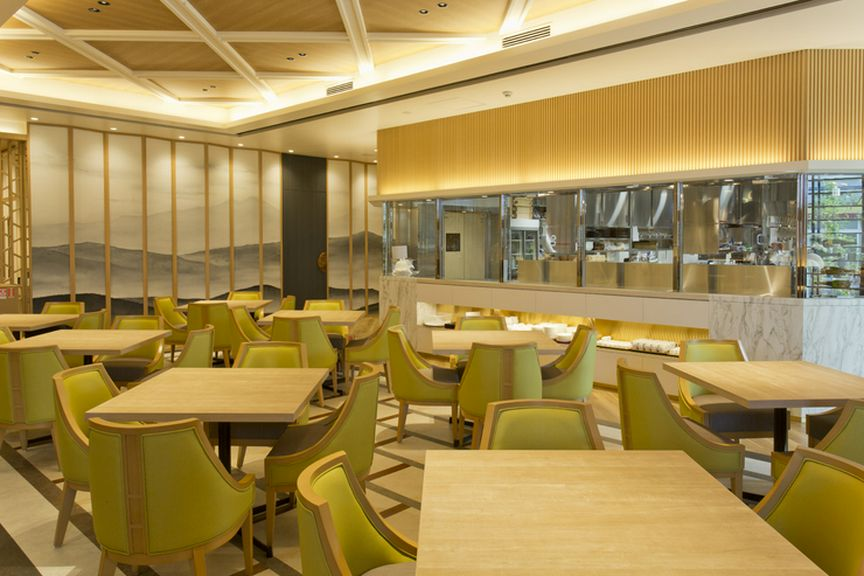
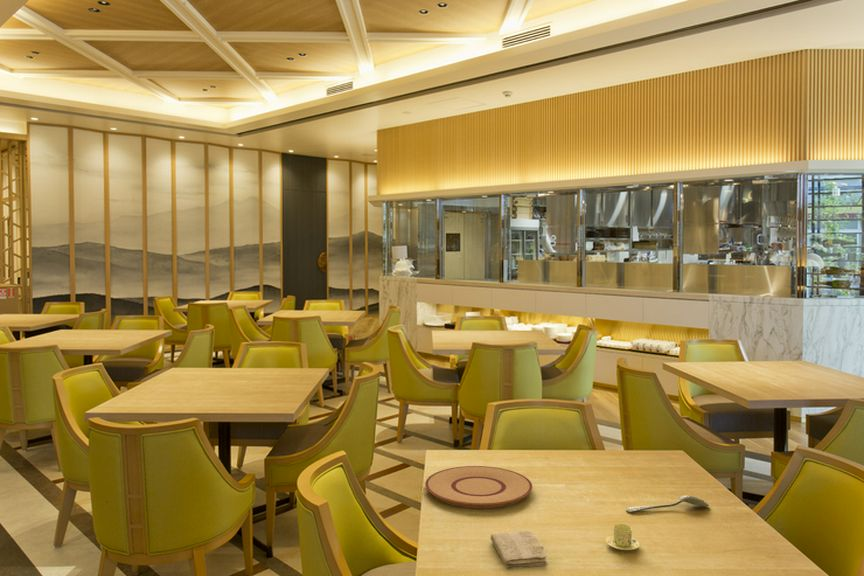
+ plate [424,465,534,509]
+ spoon [625,494,710,513]
+ washcloth [489,530,549,571]
+ chinaware [605,523,641,551]
